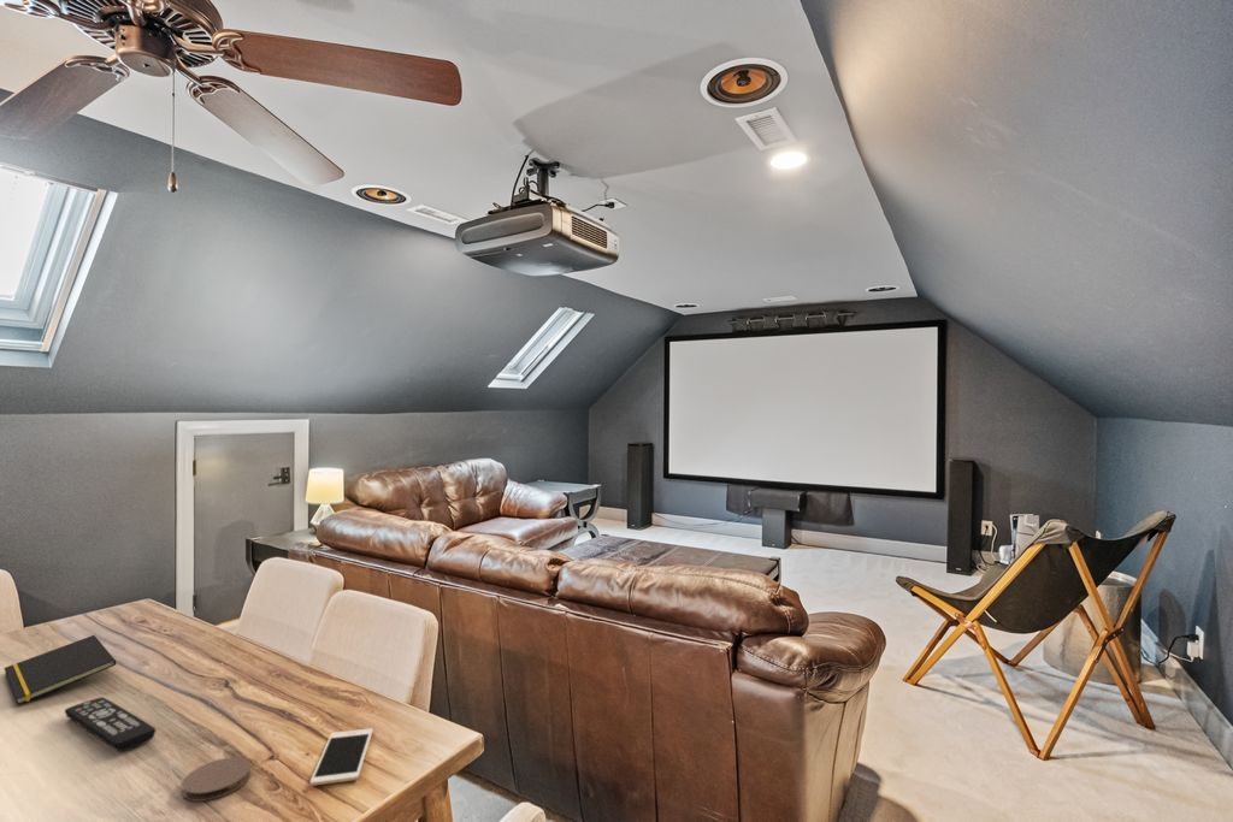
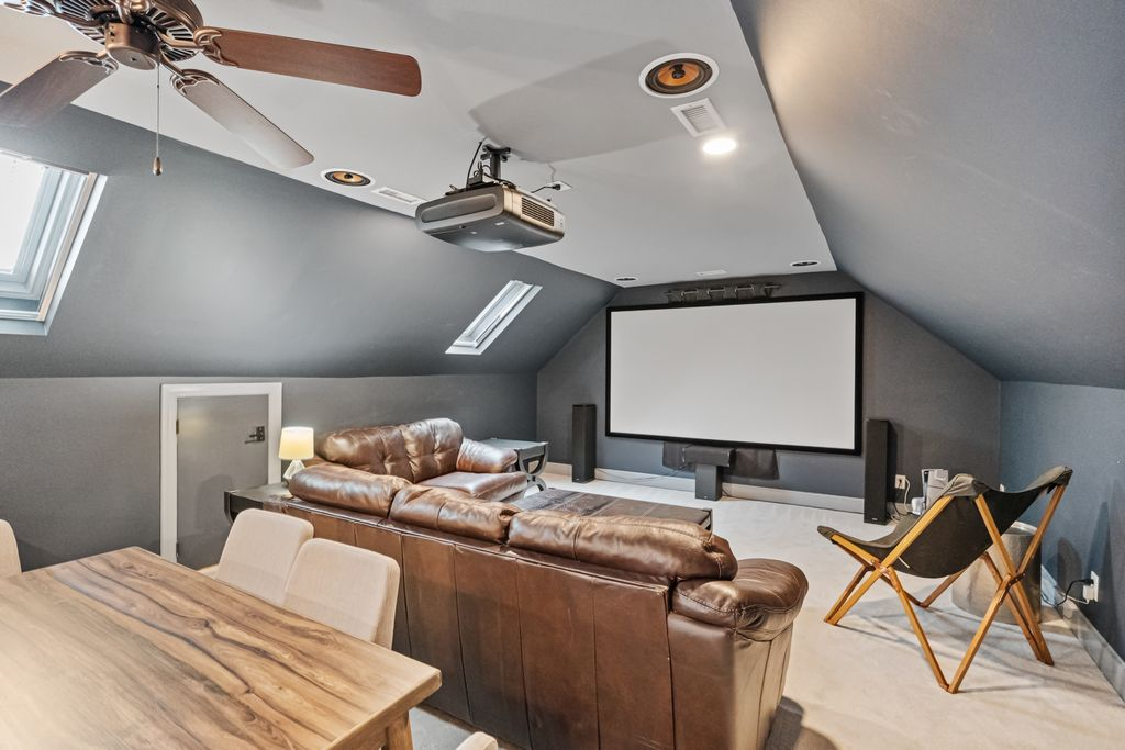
- notepad [2,634,117,705]
- cell phone [308,727,374,787]
- coaster [181,756,253,803]
- remote control [64,696,157,752]
